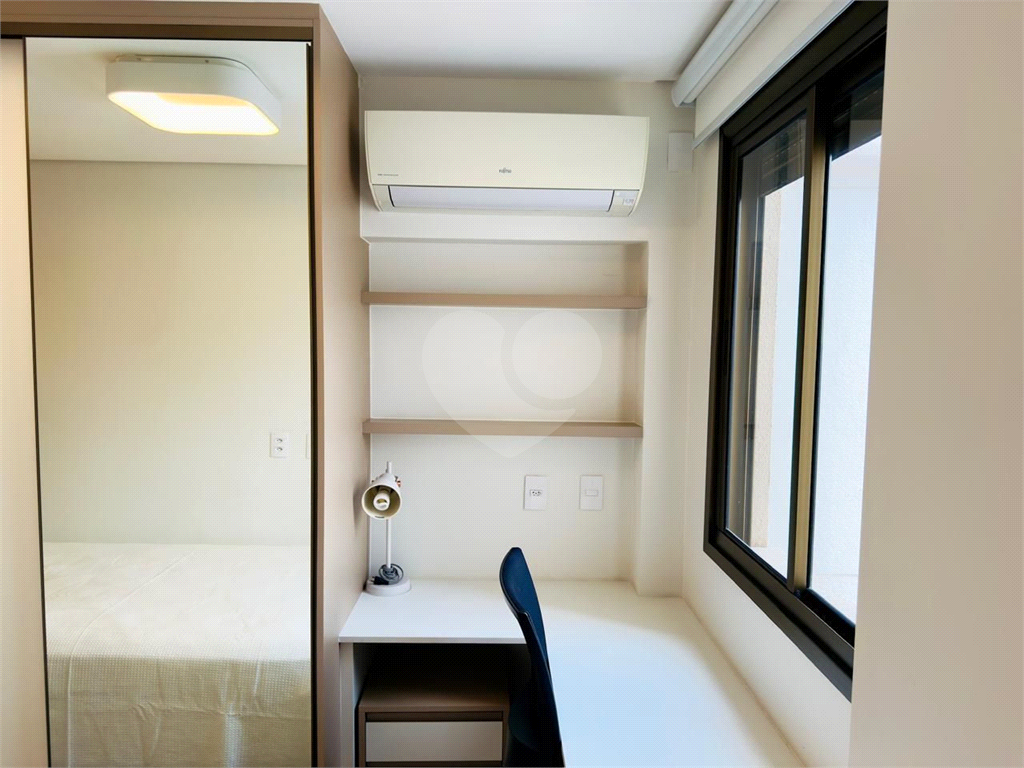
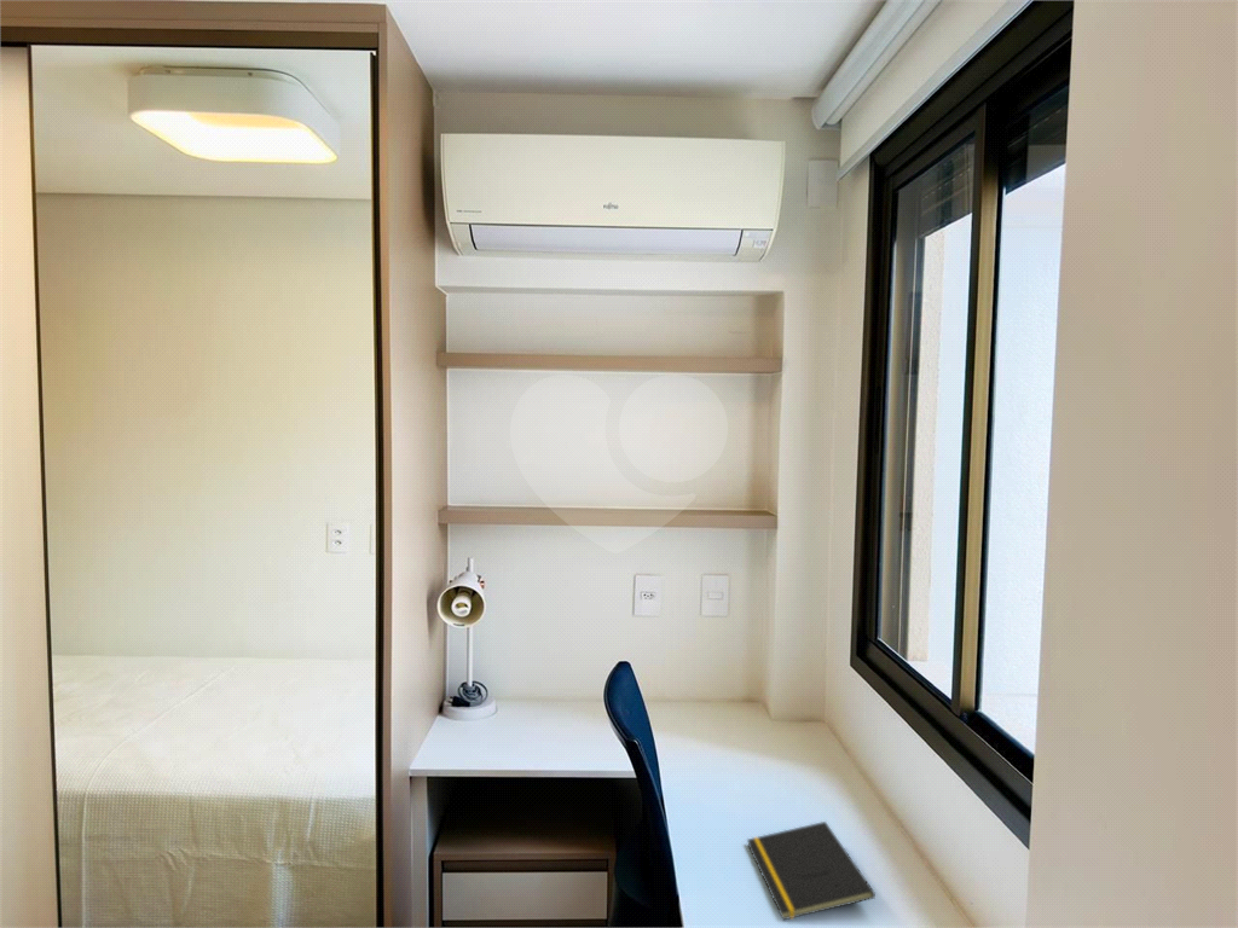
+ notepad [746,820,877,921]
